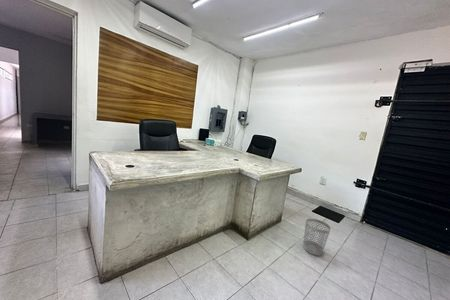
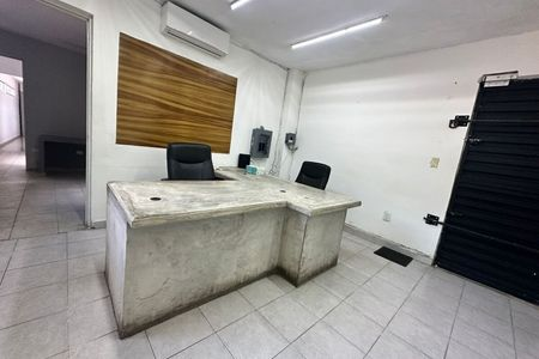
- wastebasket [302,217,332,257]
